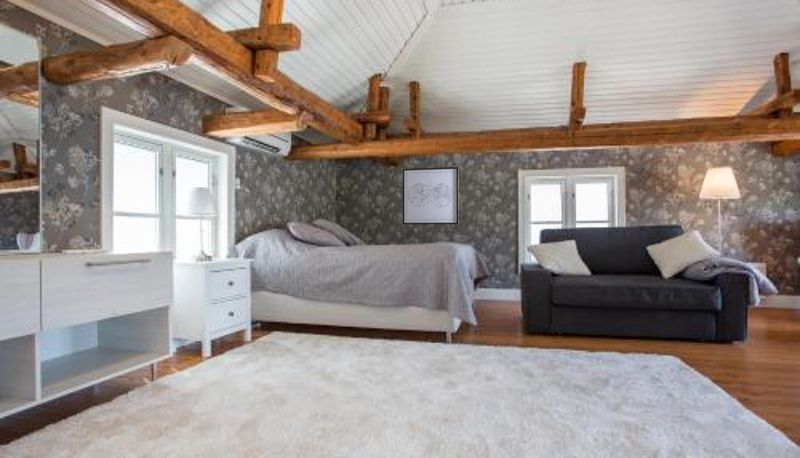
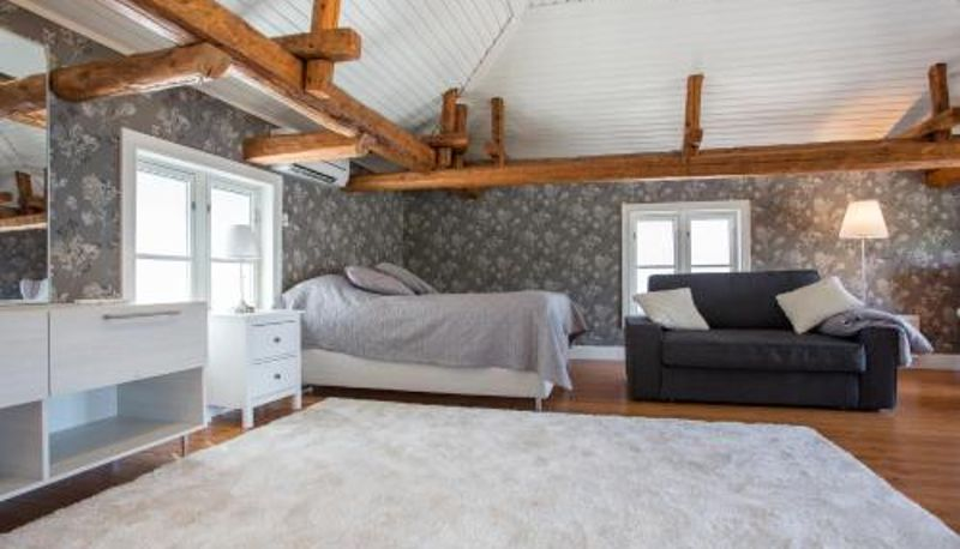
- wall art [402,166,460,226]
